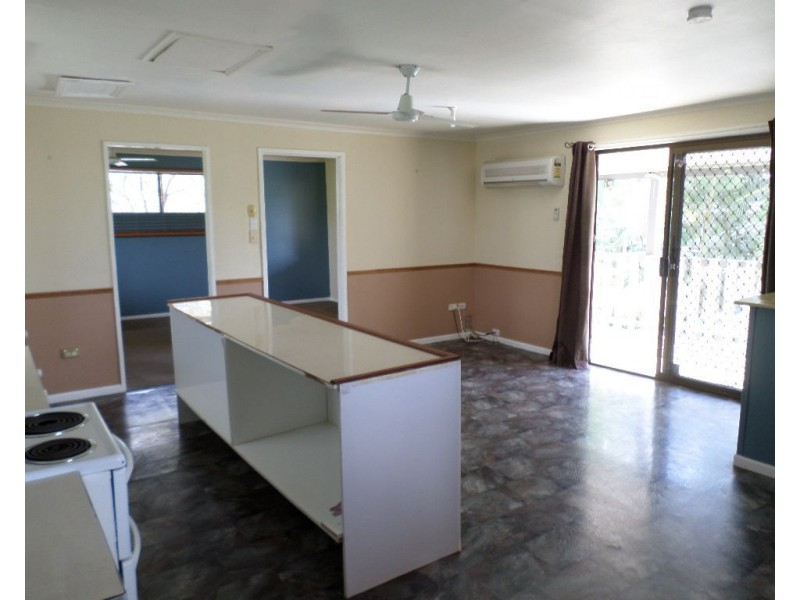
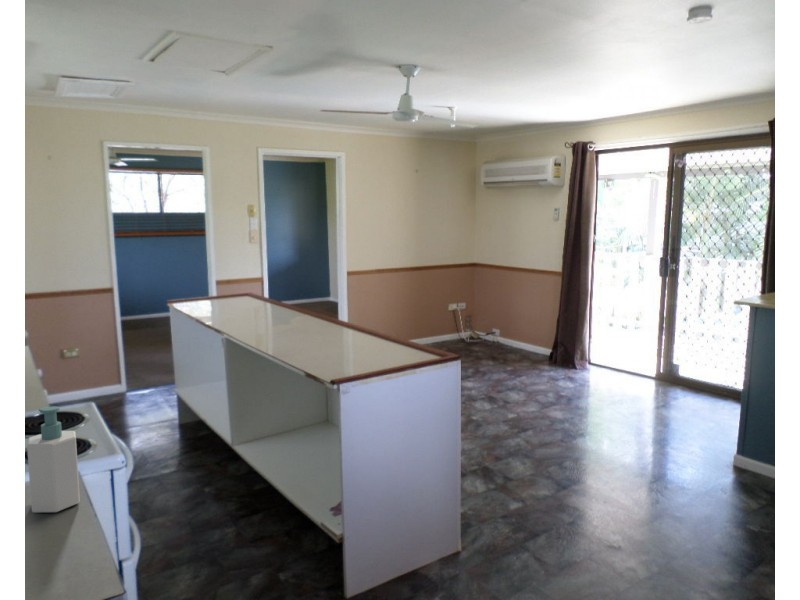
+ soap bottle [26,405,81,514]
